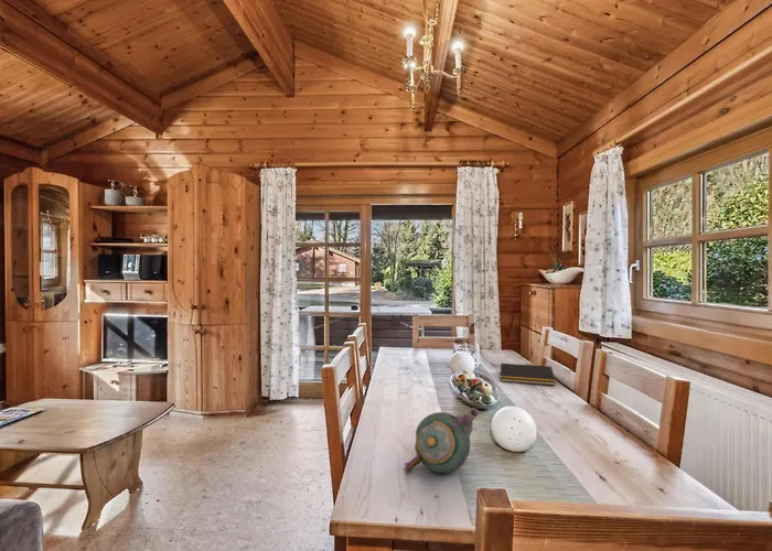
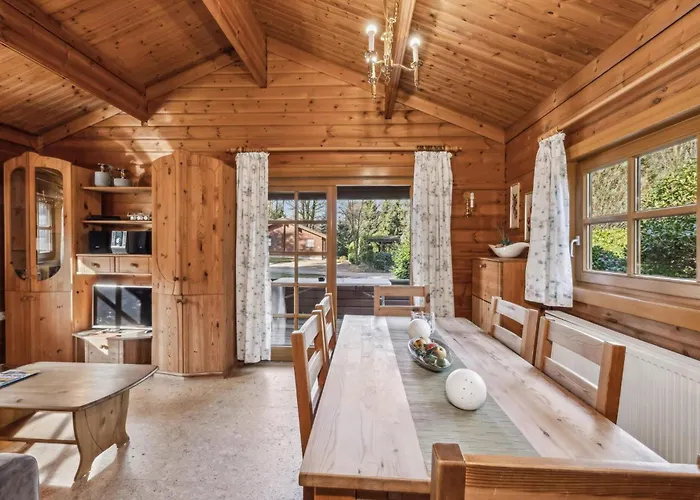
- teapot [403,407,480,474]
- notepad [498,363,557,387]
